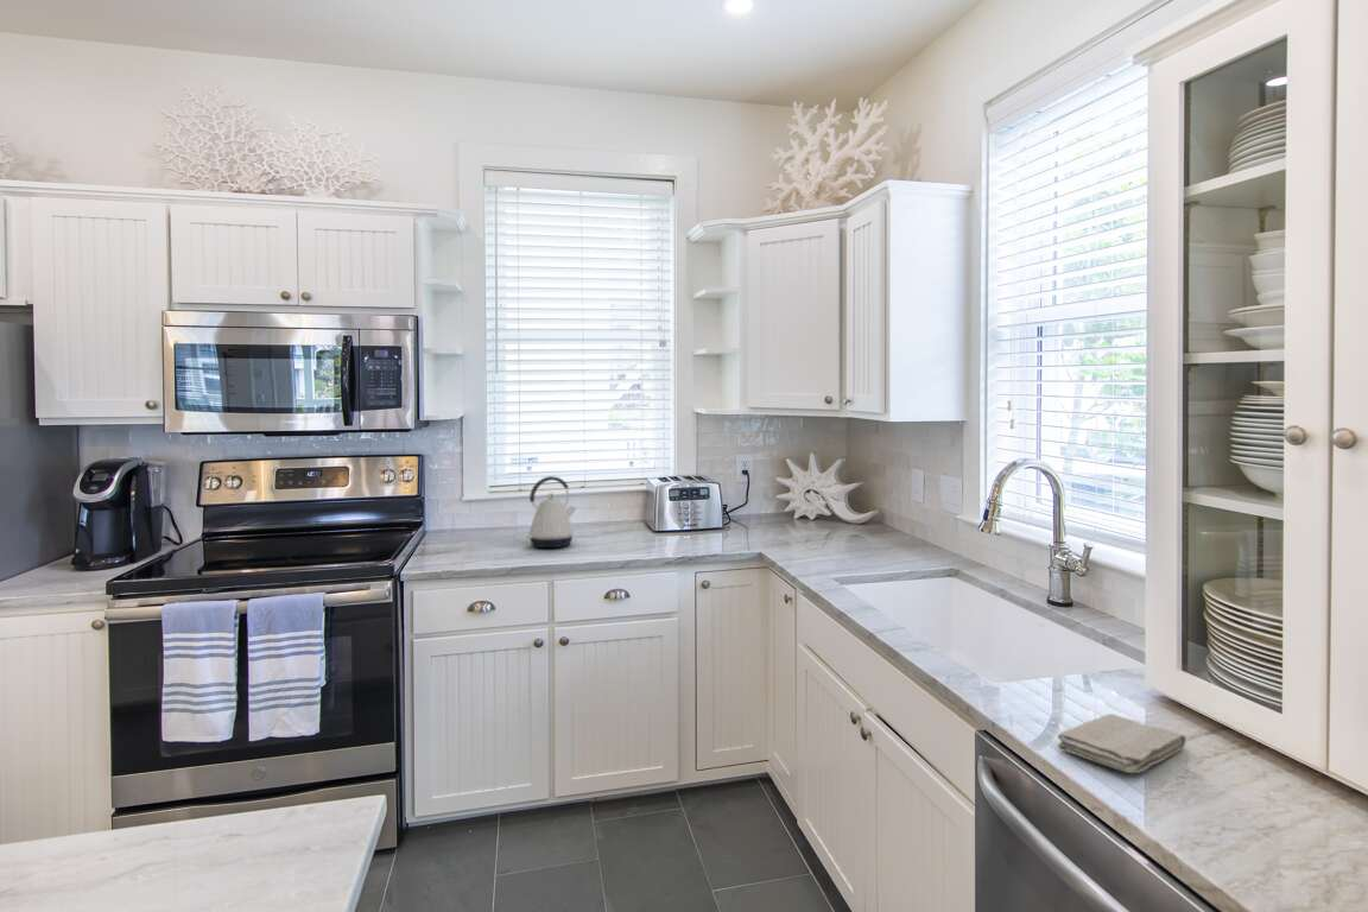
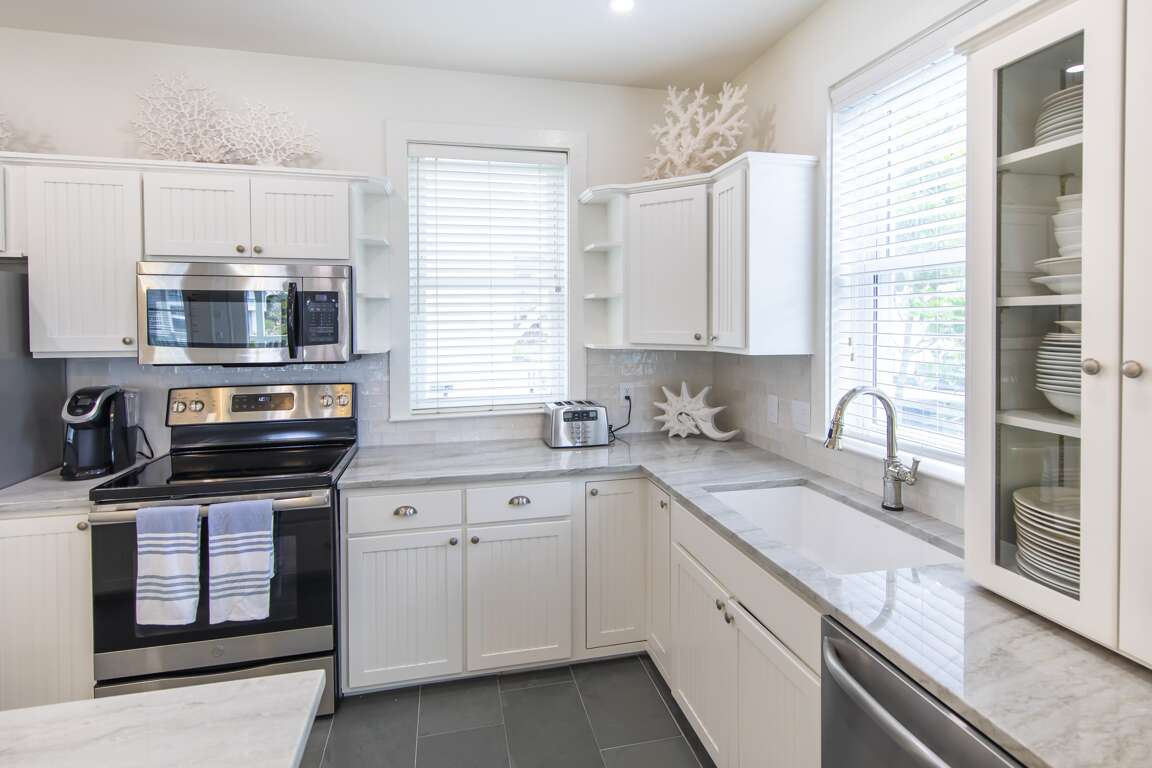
- kettle [526,475,577,549]
- washcloth [1057,712,1188,774]
